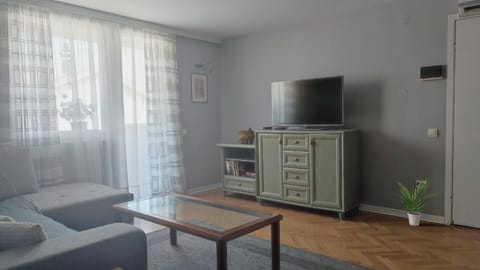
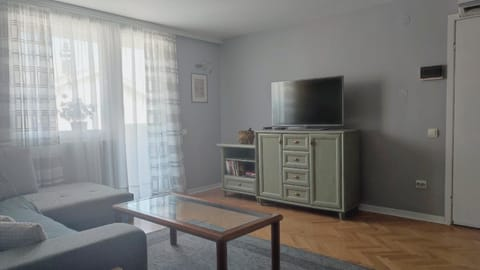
- potted plant [392,179,437,227]
